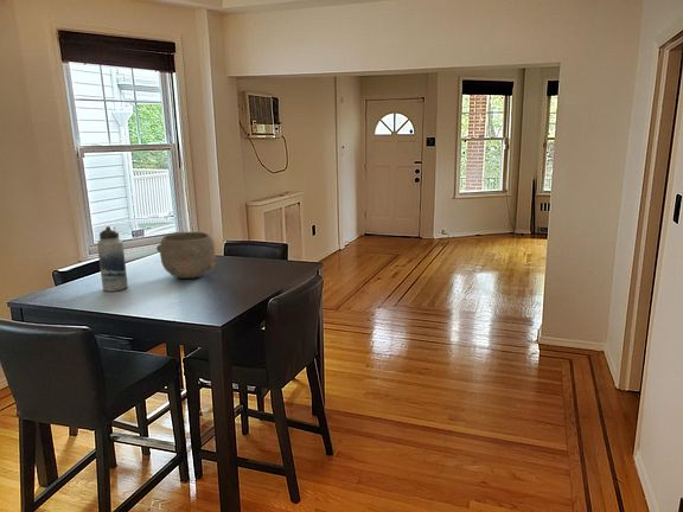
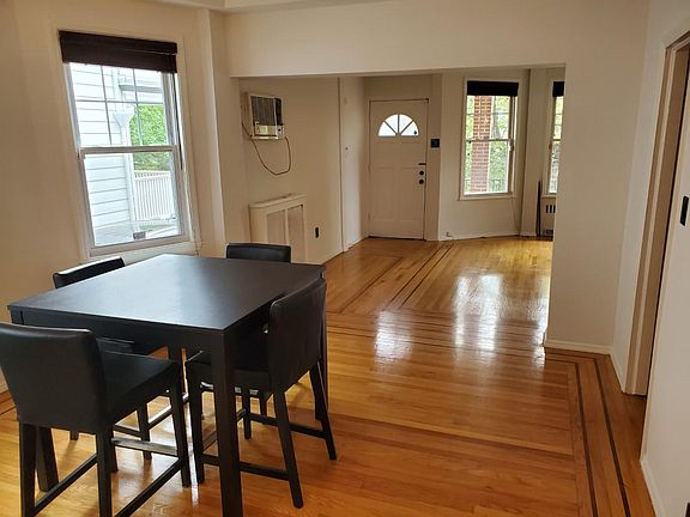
- water bottle [96,225,129,293]
- bowl [155,231,217,280]
